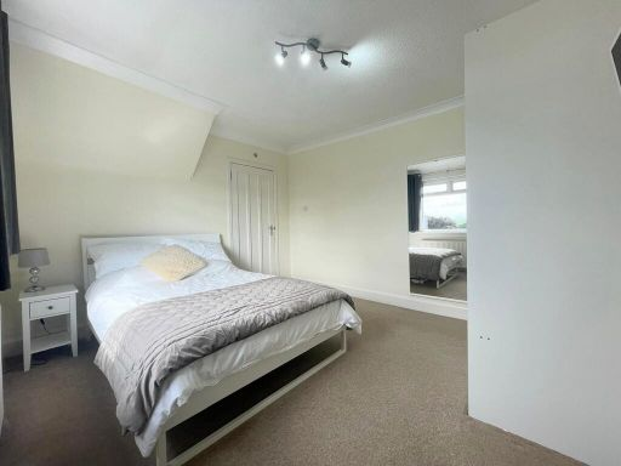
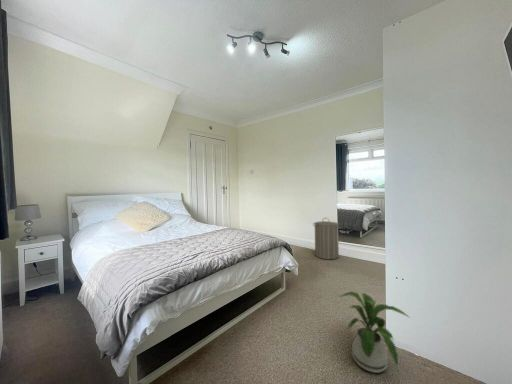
+ laundry hamper [312,217,342,260]
+ house plant [338,290,411,374]
